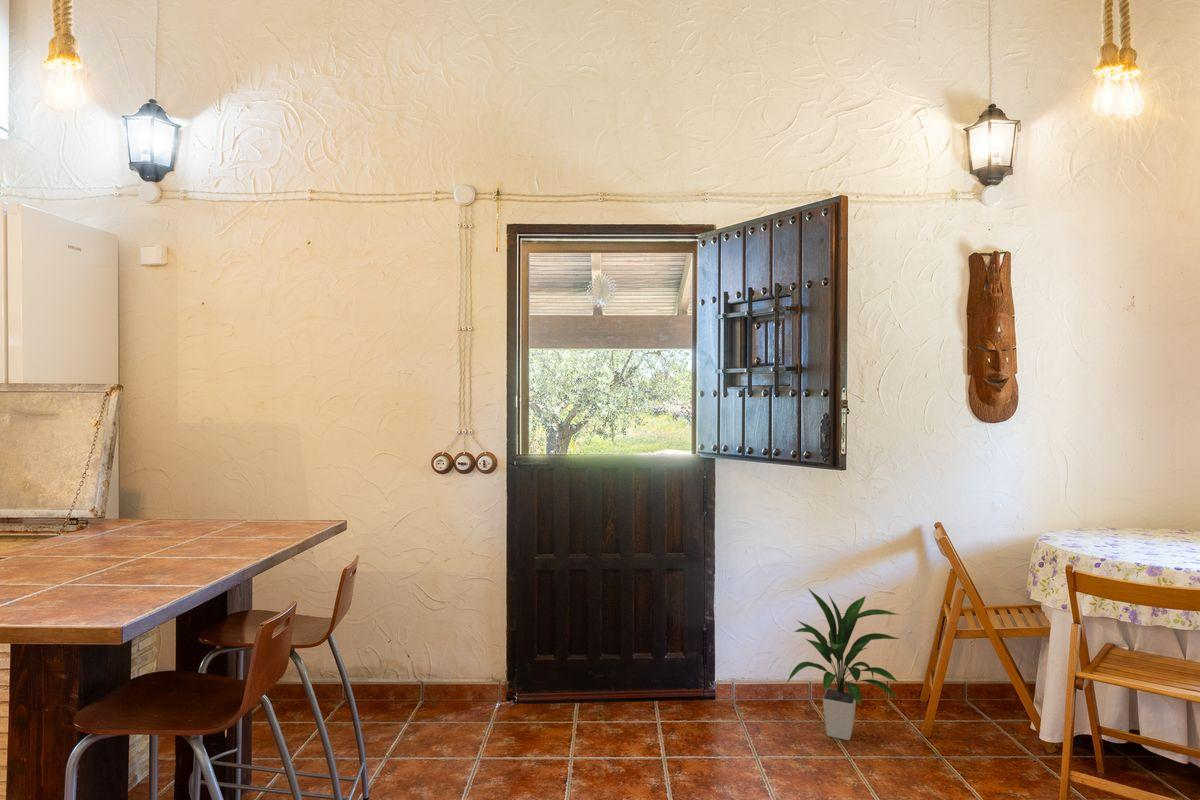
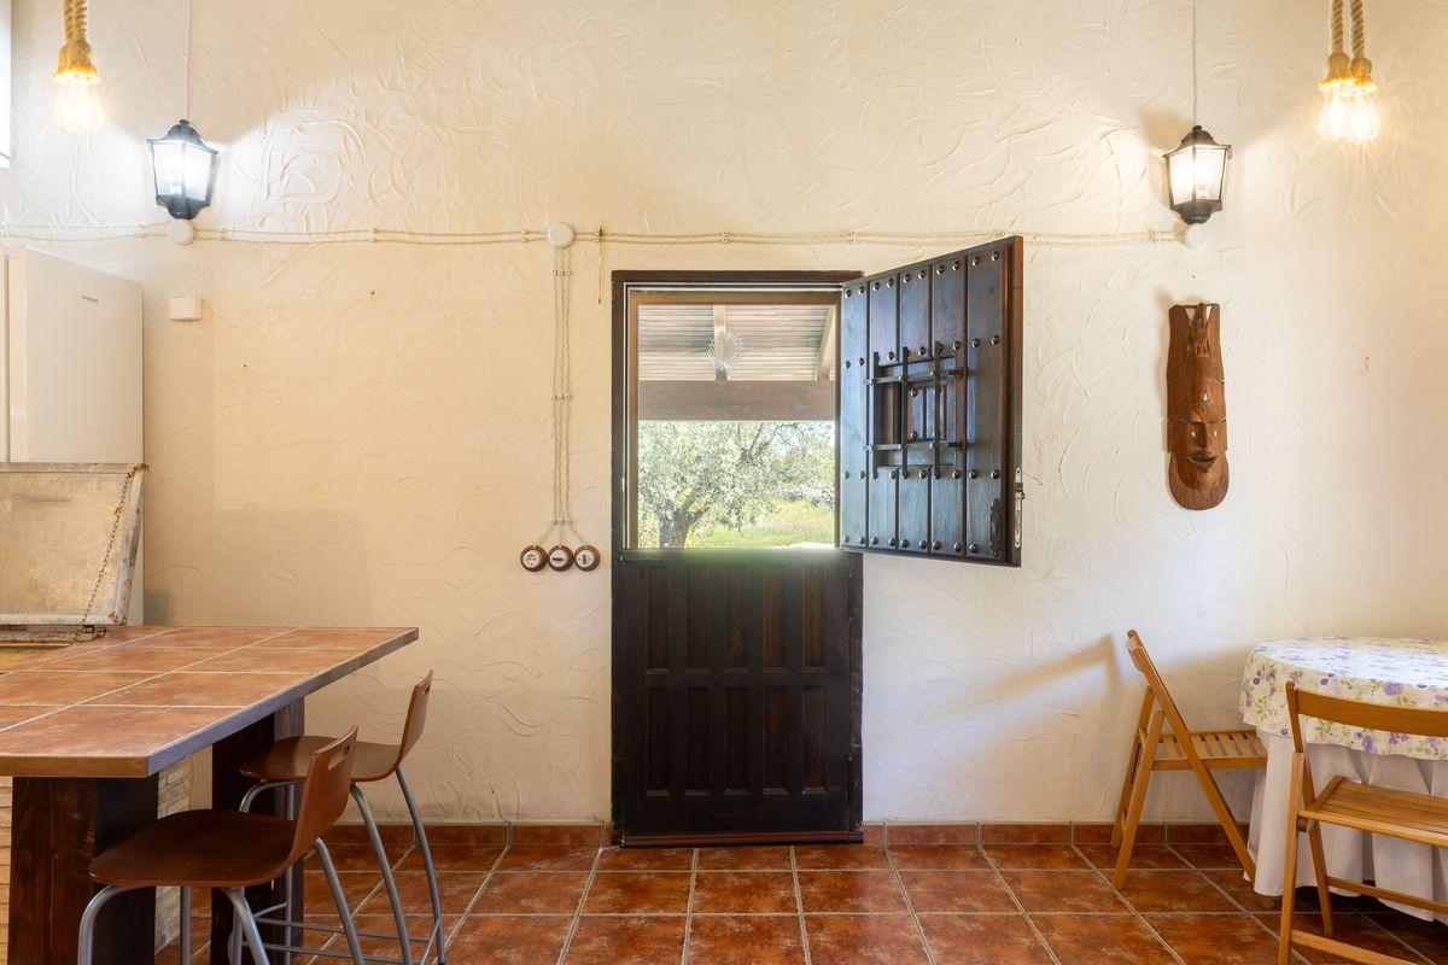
- indoor plant [785,587,901,741]
